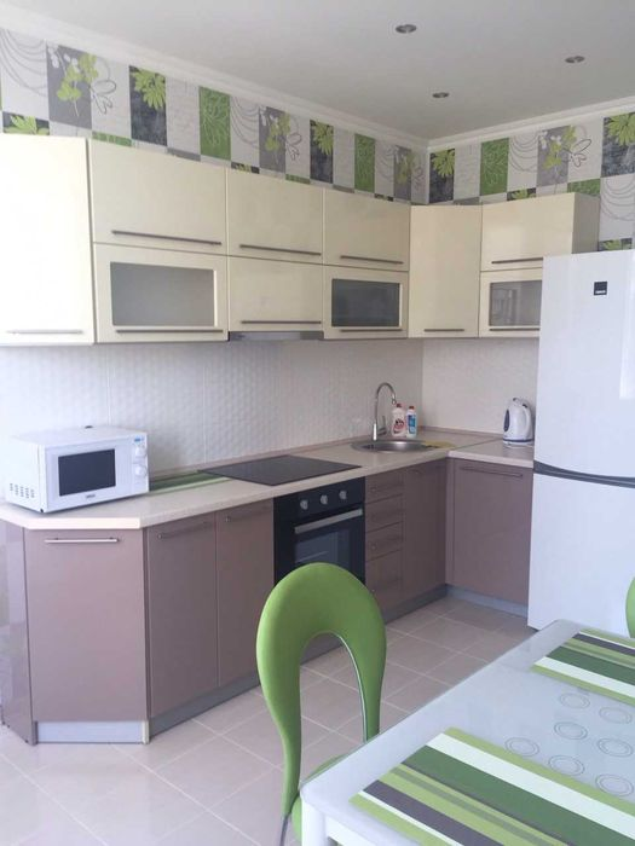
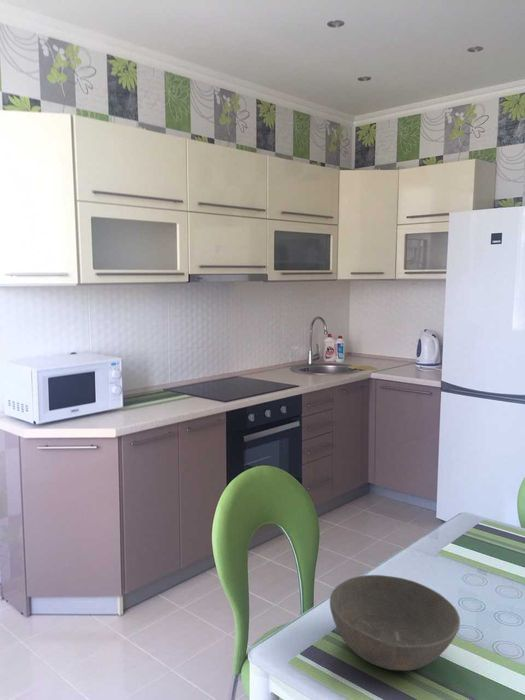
+ bowl [329,574,461,672]
